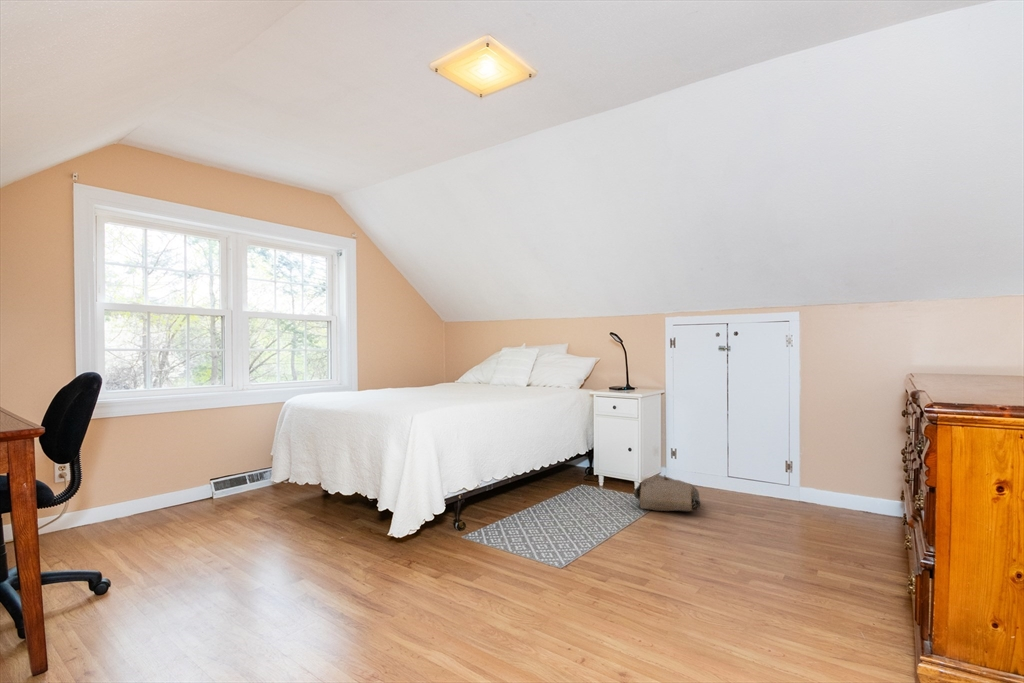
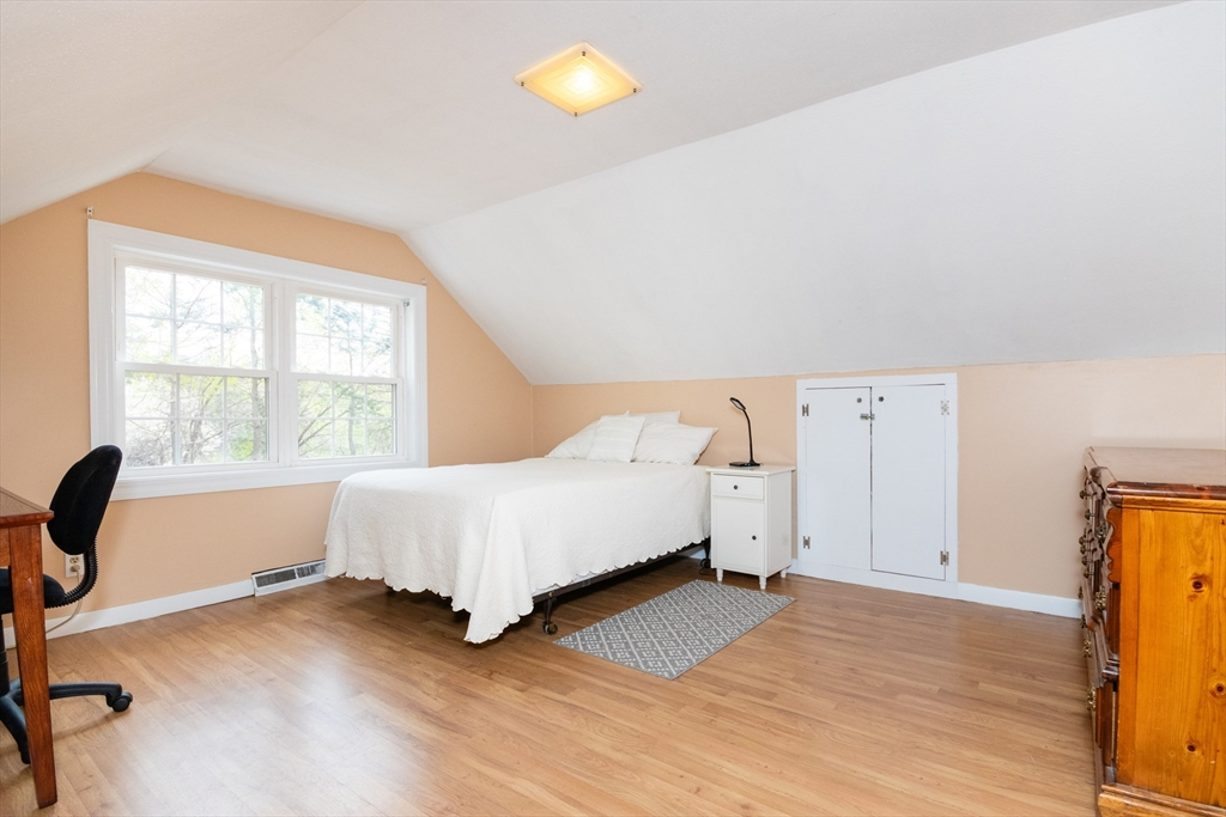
- bag [631,473,701,512]
